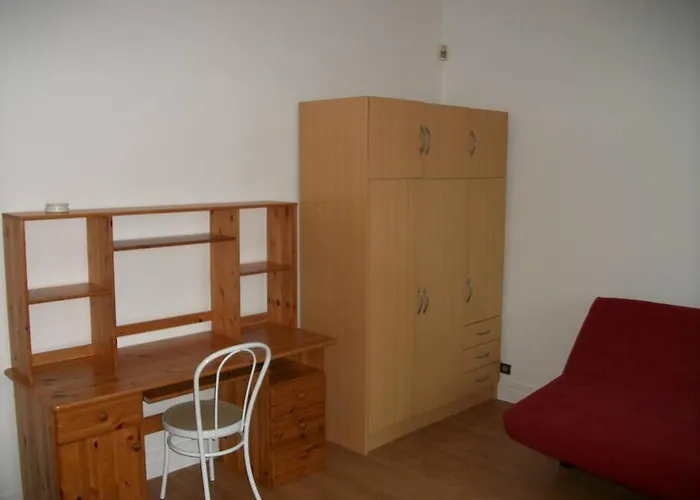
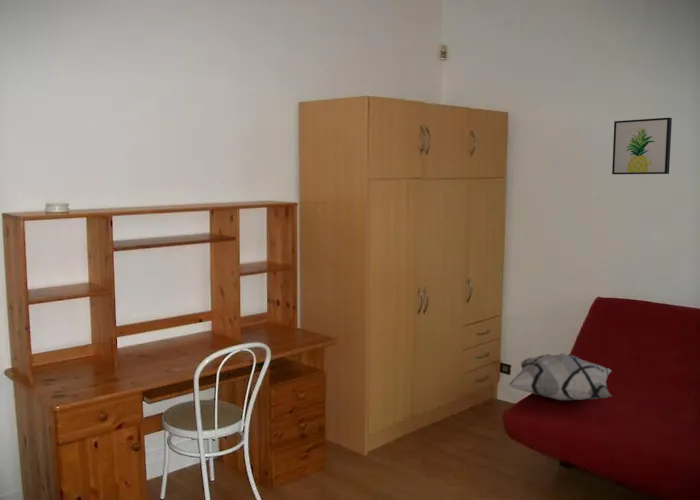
+ wall art [611,117,673,175]
+ decorative pillow [508,352,612,401]
